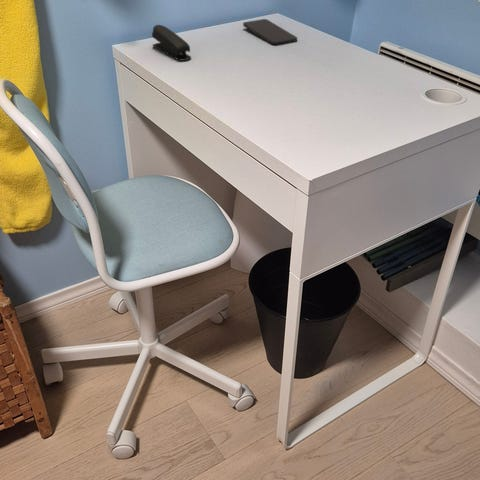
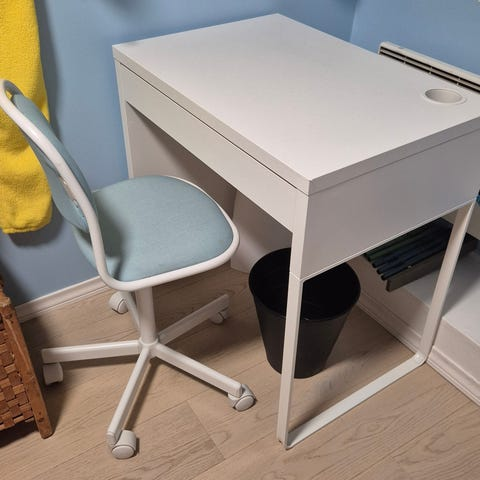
- smartphone [242,18,298,46]
- stapler [151,24,192,61]
